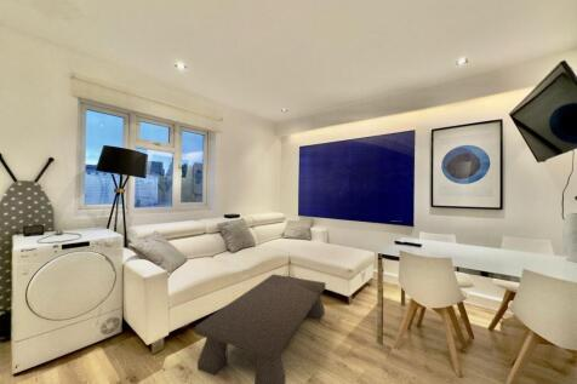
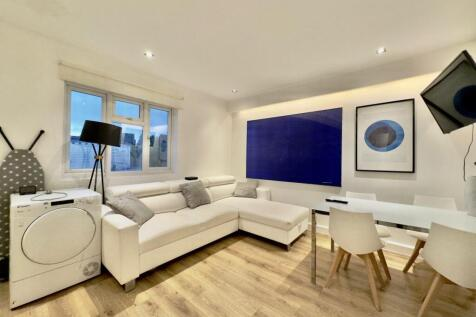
- coffee table [194,273,327,384]
